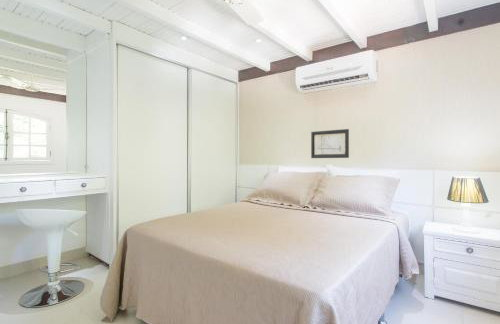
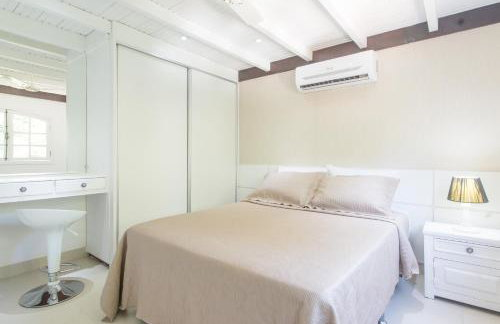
- wall art [310,128,350,159]
